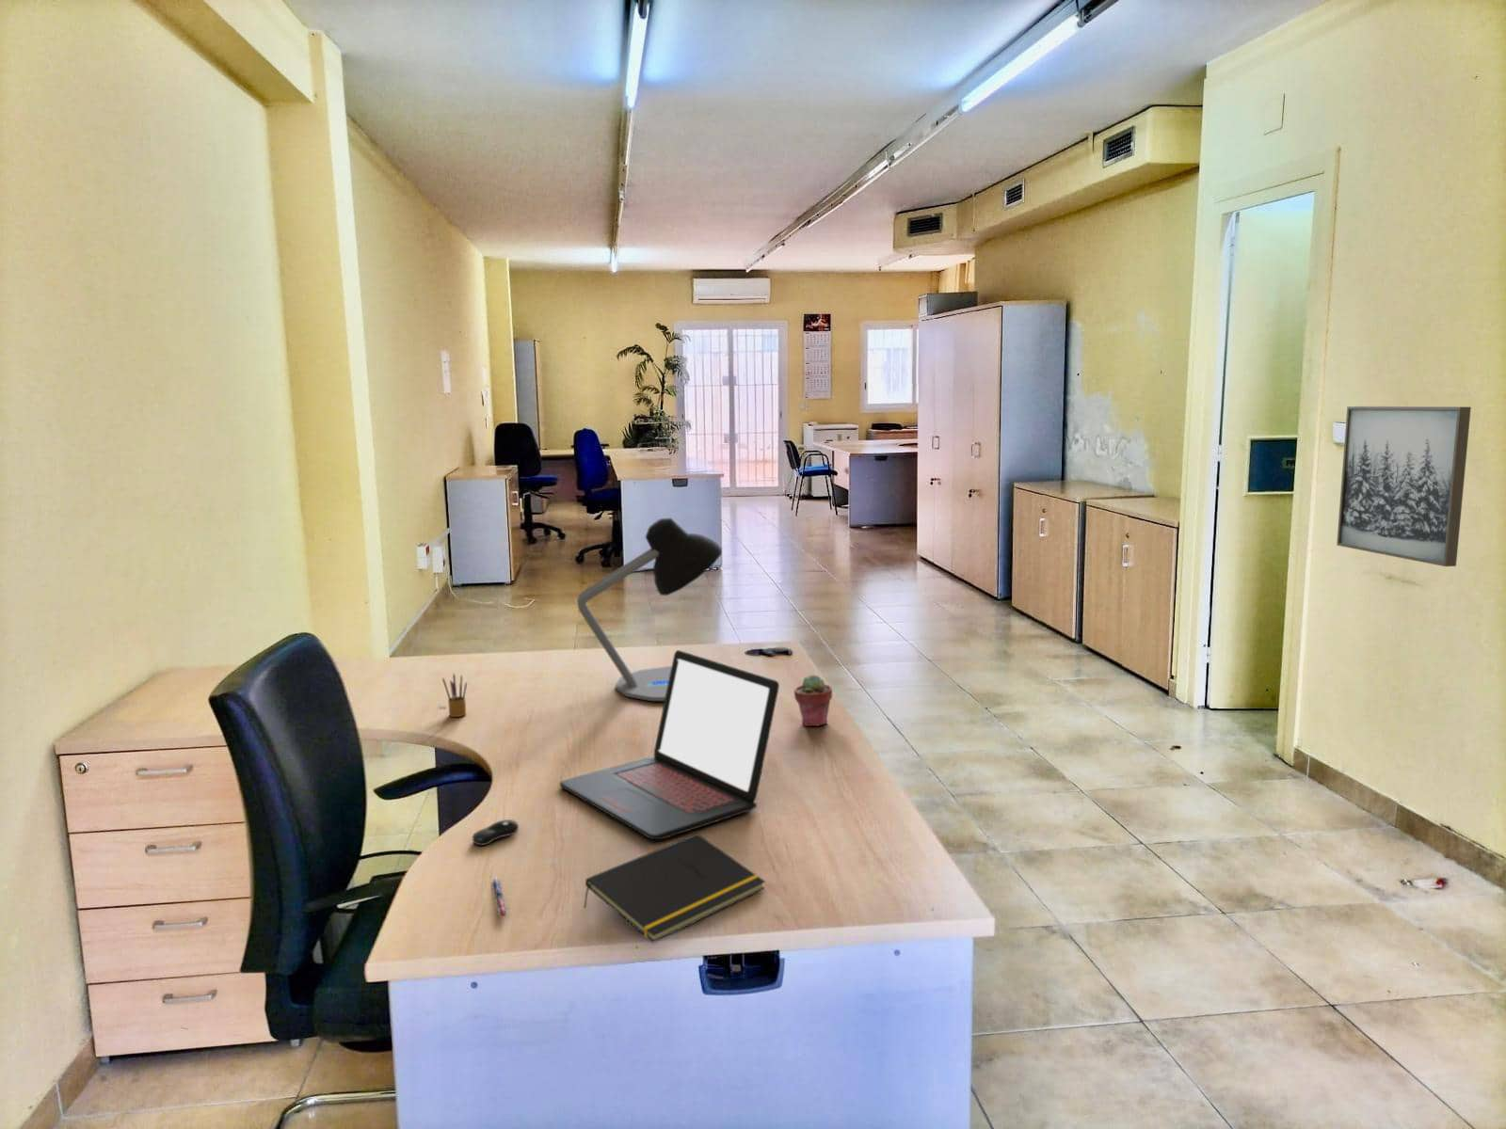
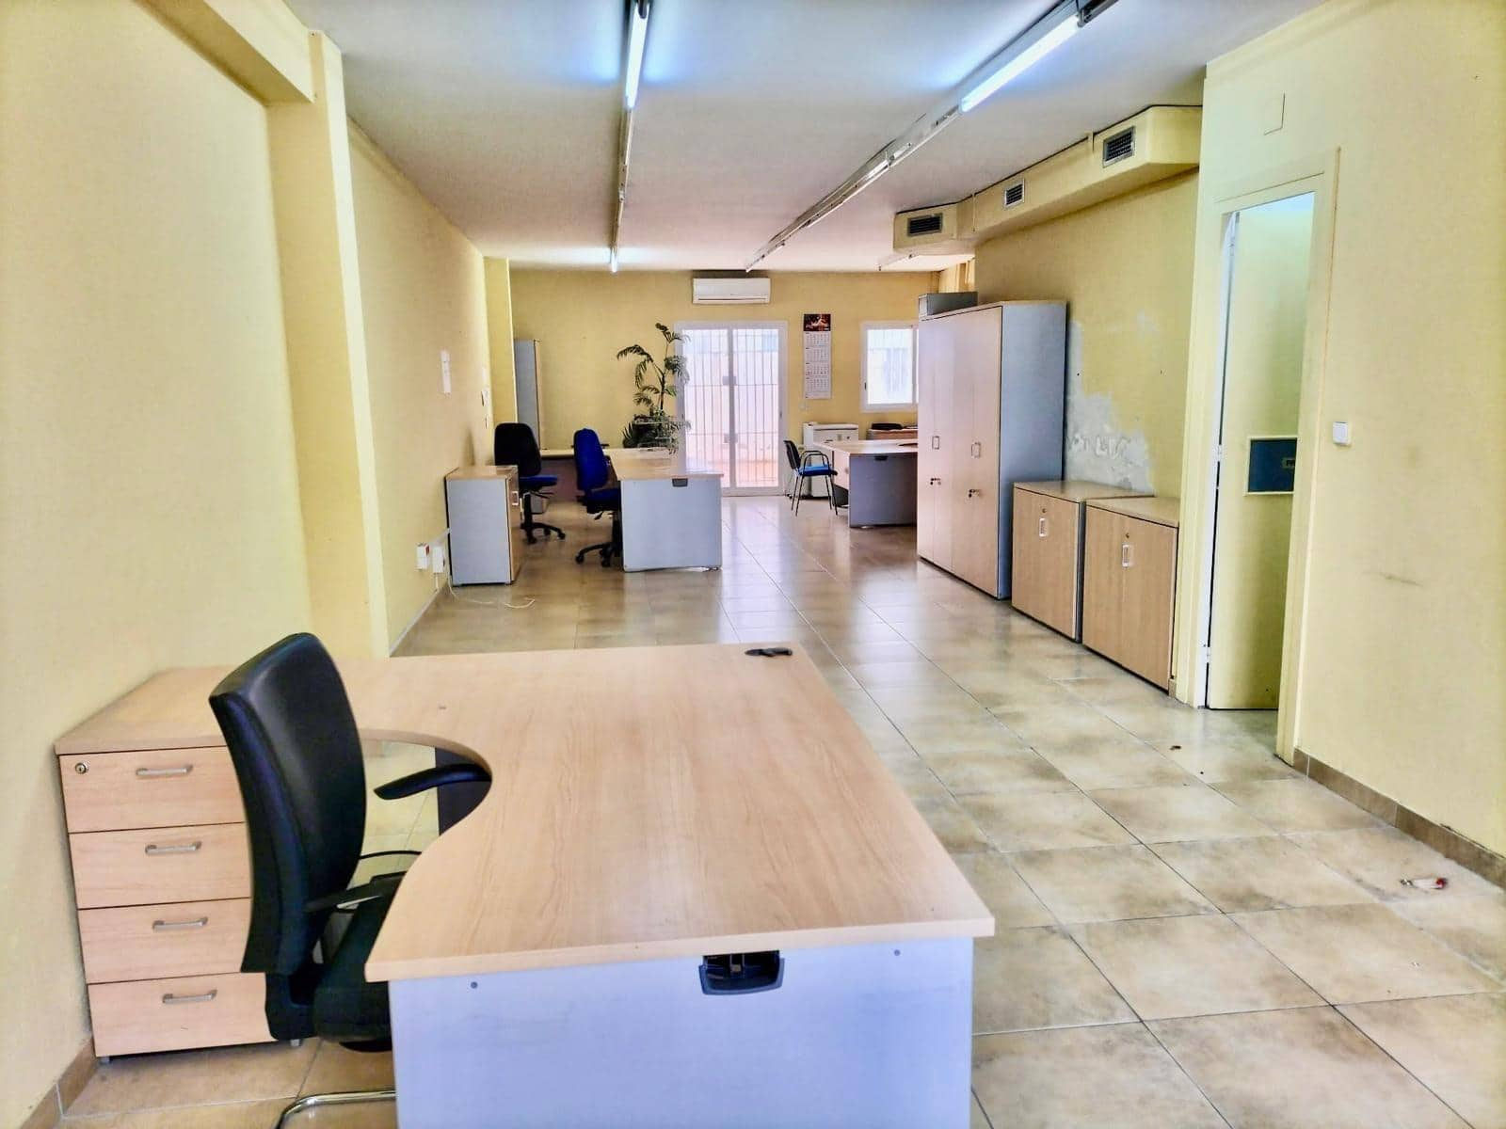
- notepad [582,833,766,944]
- laptop [559,649,780,840]
- potted succulent [793,674,832,727]
- pencil box [441,672,467,717]
- pen [491,876,509,918]
- desk lamp [576,517,723,702]
- wall art [1335,406,1472,567]
- computer mouse [472,818,519,847]
